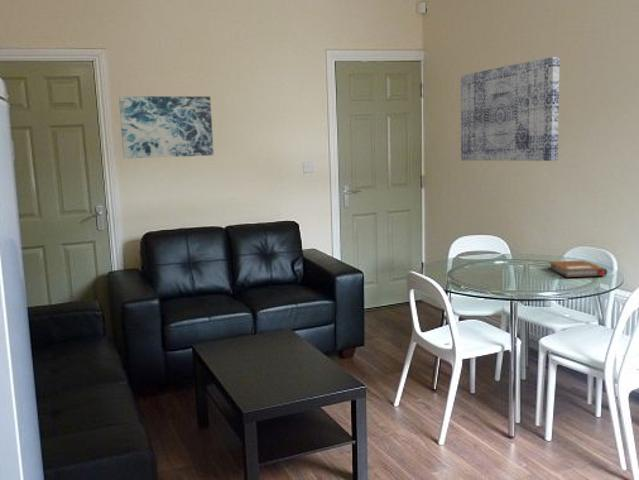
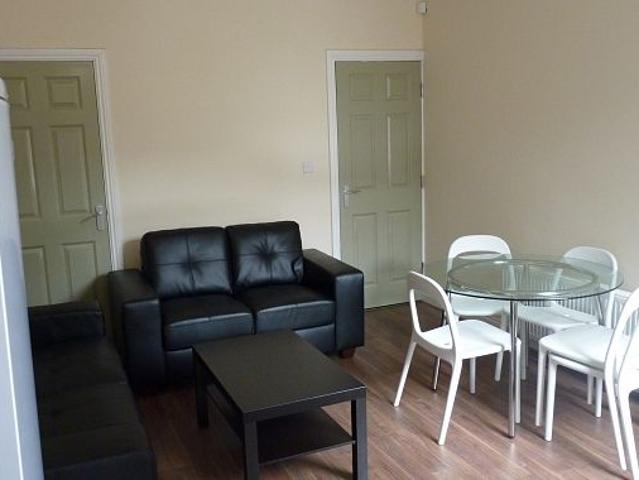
- notebook [547,260,608,278]
- wall art [460,56,560,162]
- wall art [118,95,214,159]
